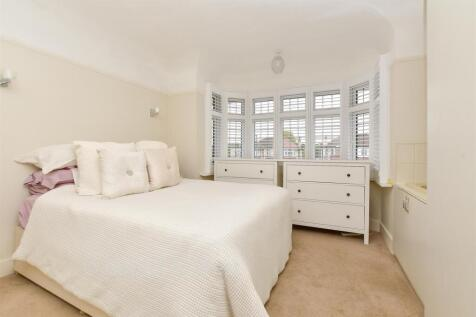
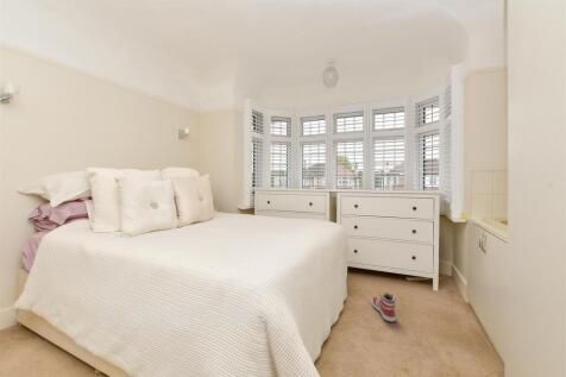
+ sneaker [371,291,397,323]
